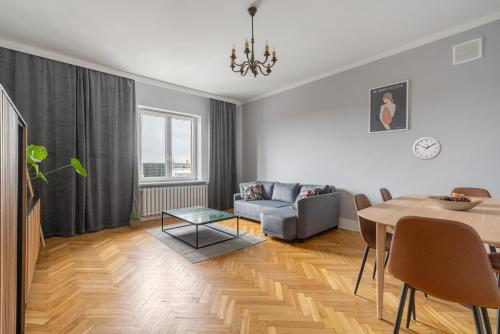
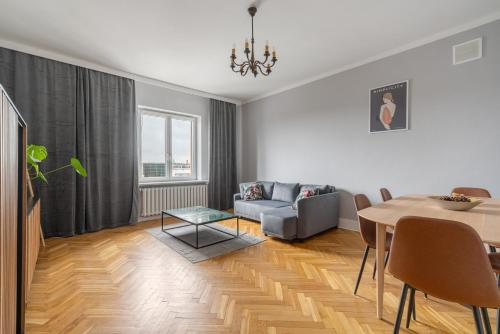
- potted plant [126,209,145,229]
- wall clock [412,136,443,161]
